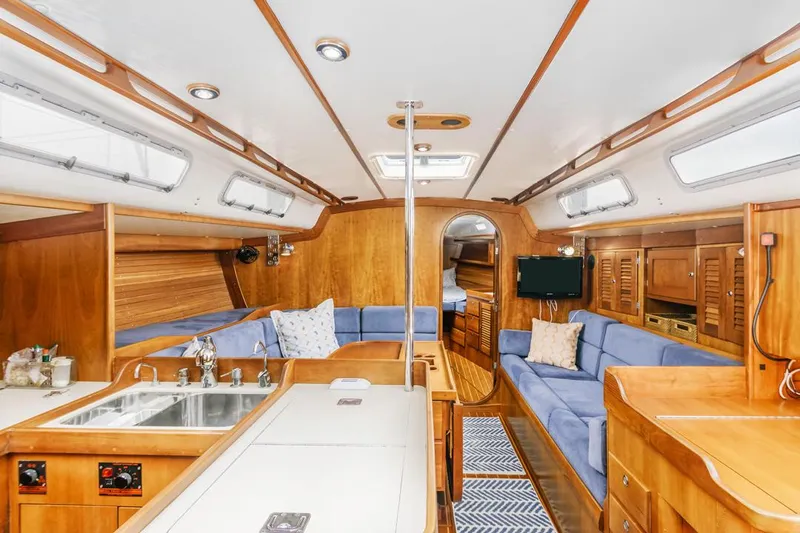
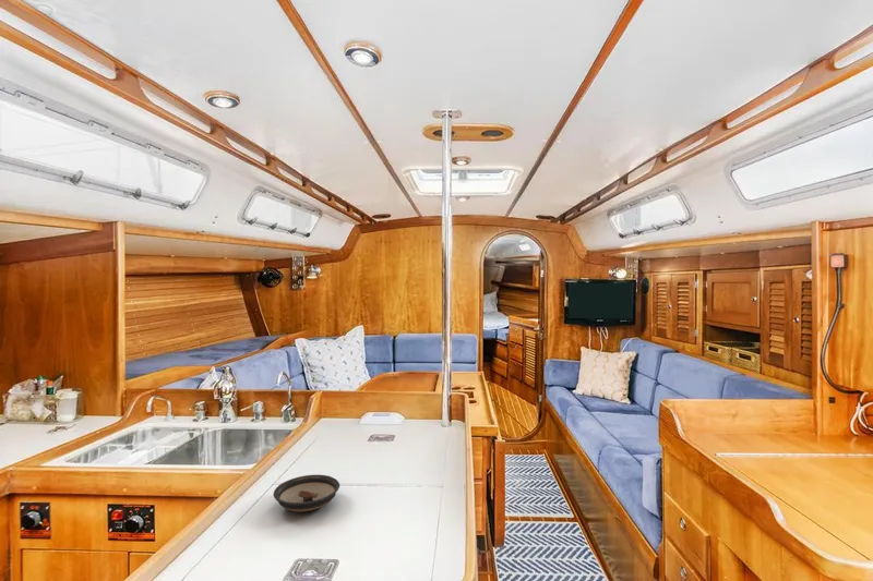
+ saucer [273,474,340,513]
